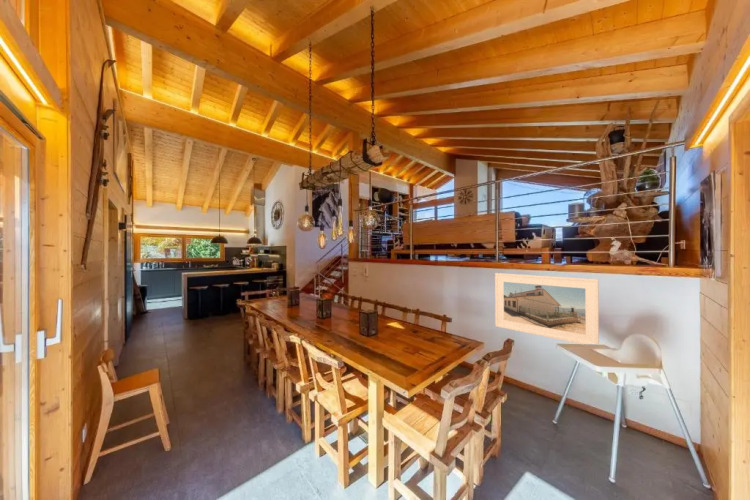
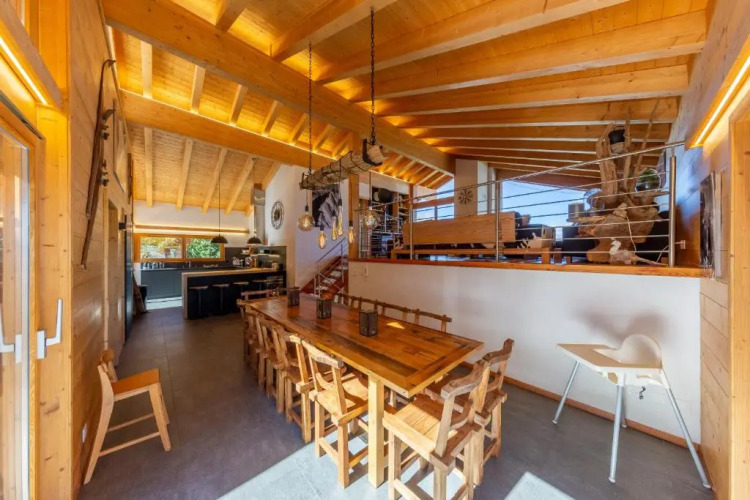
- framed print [494,272,600,345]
